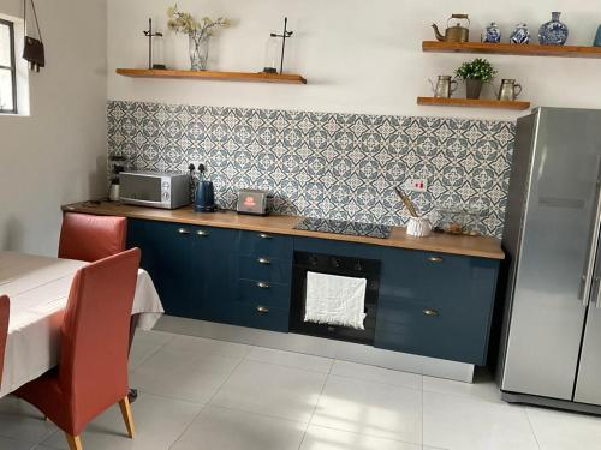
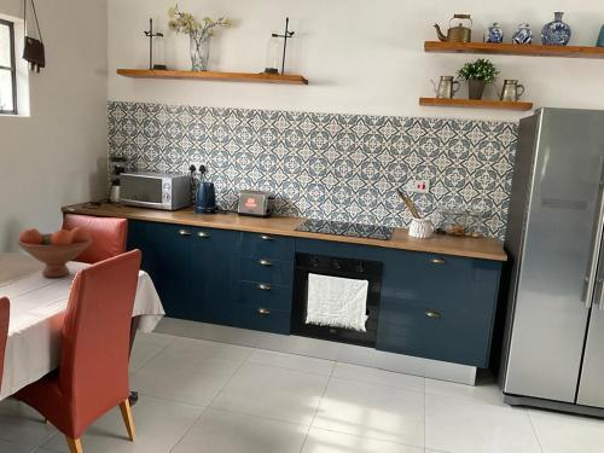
+ fruit bowl [16,226,94,279]
